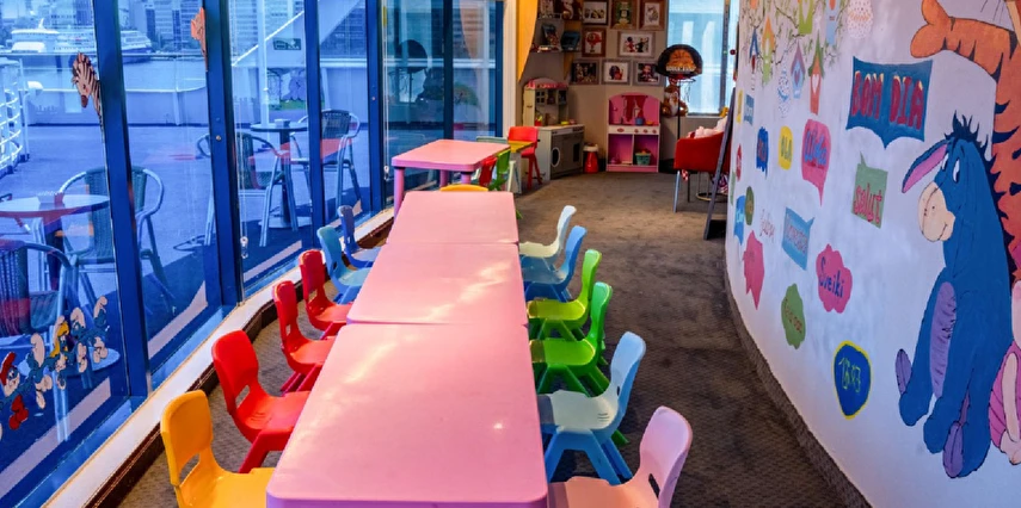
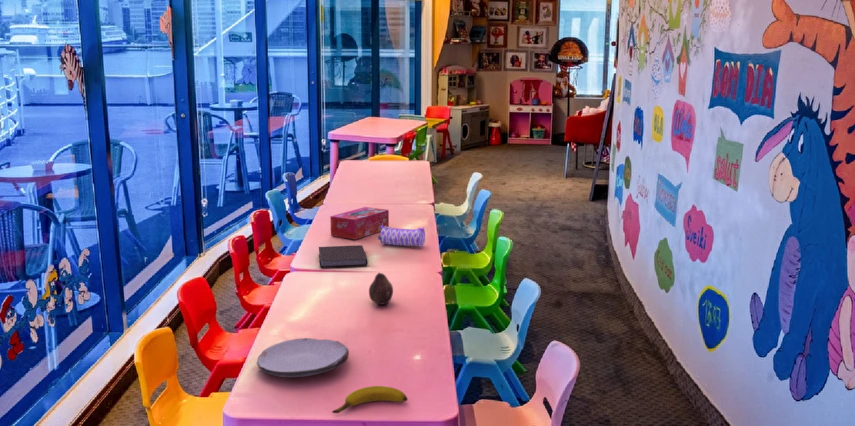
+ banana [331,385,408,414]
+ notebook [318,244,369,268]
+ pencil case [377,225,426,247]
+ fruit [368,271,394,306]
+ tissue box [329,206,390,240]
+ plate [256,337,350,378]
